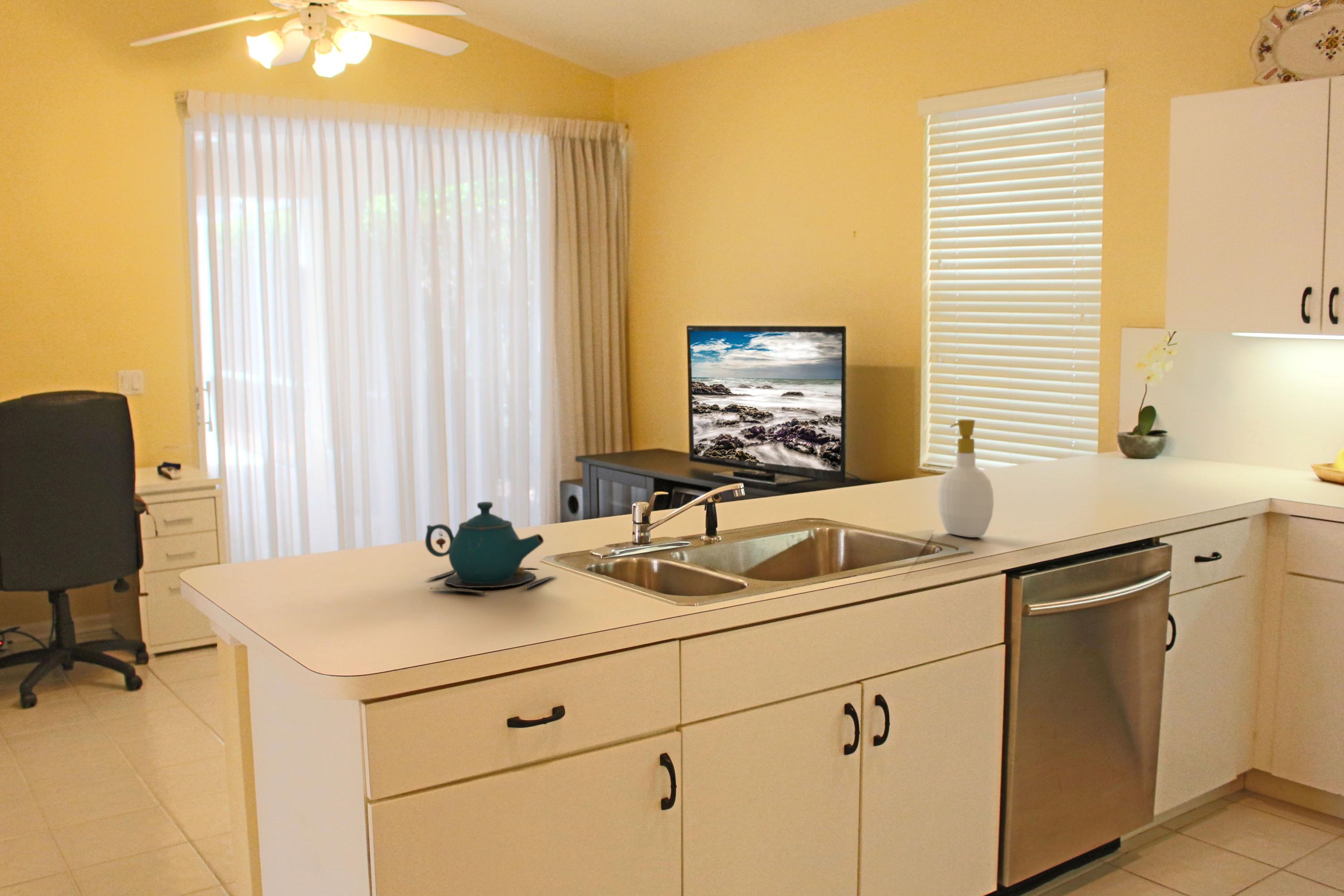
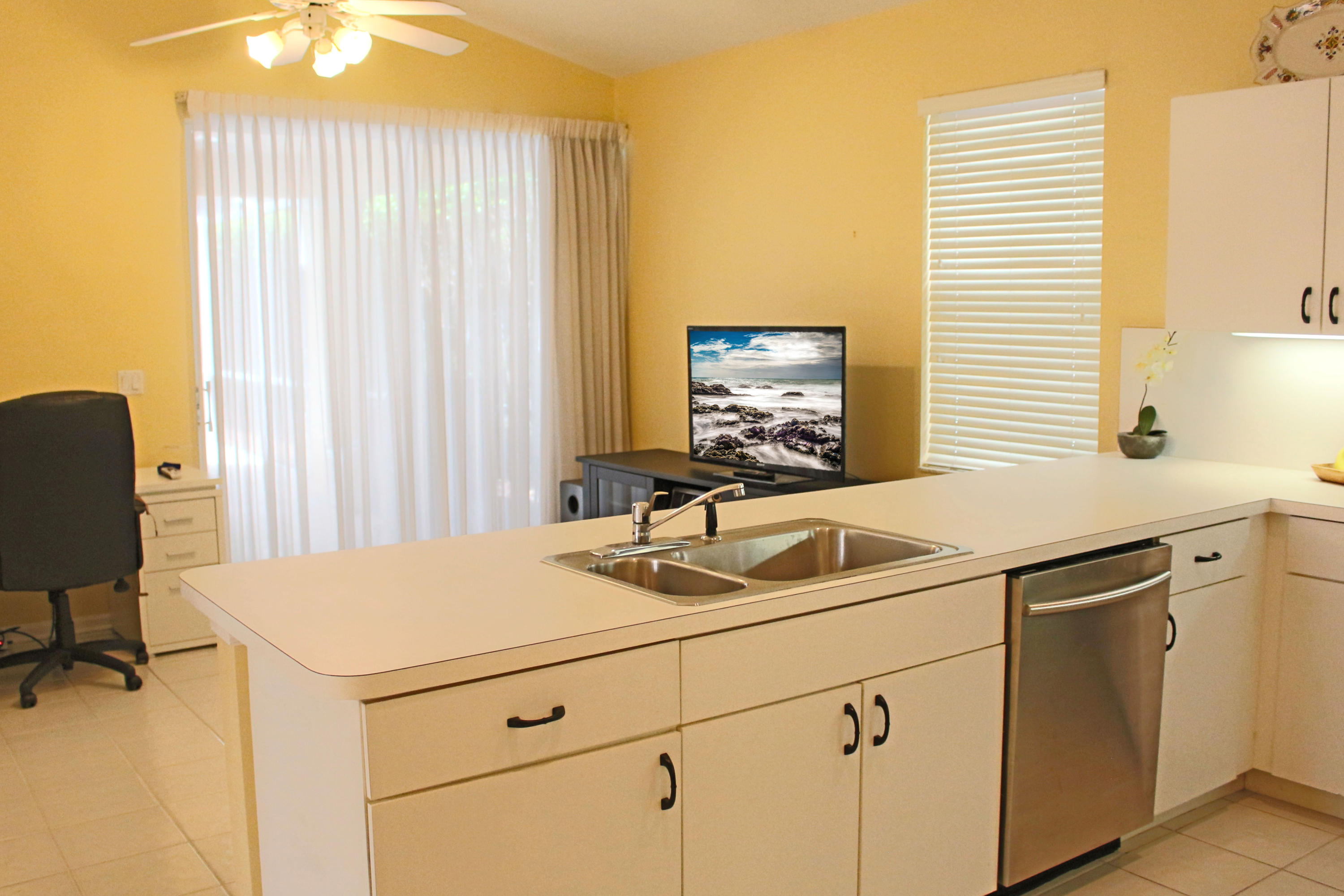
- teapot [425,501,557,594]
- soap bottle [937,419,994,538]
